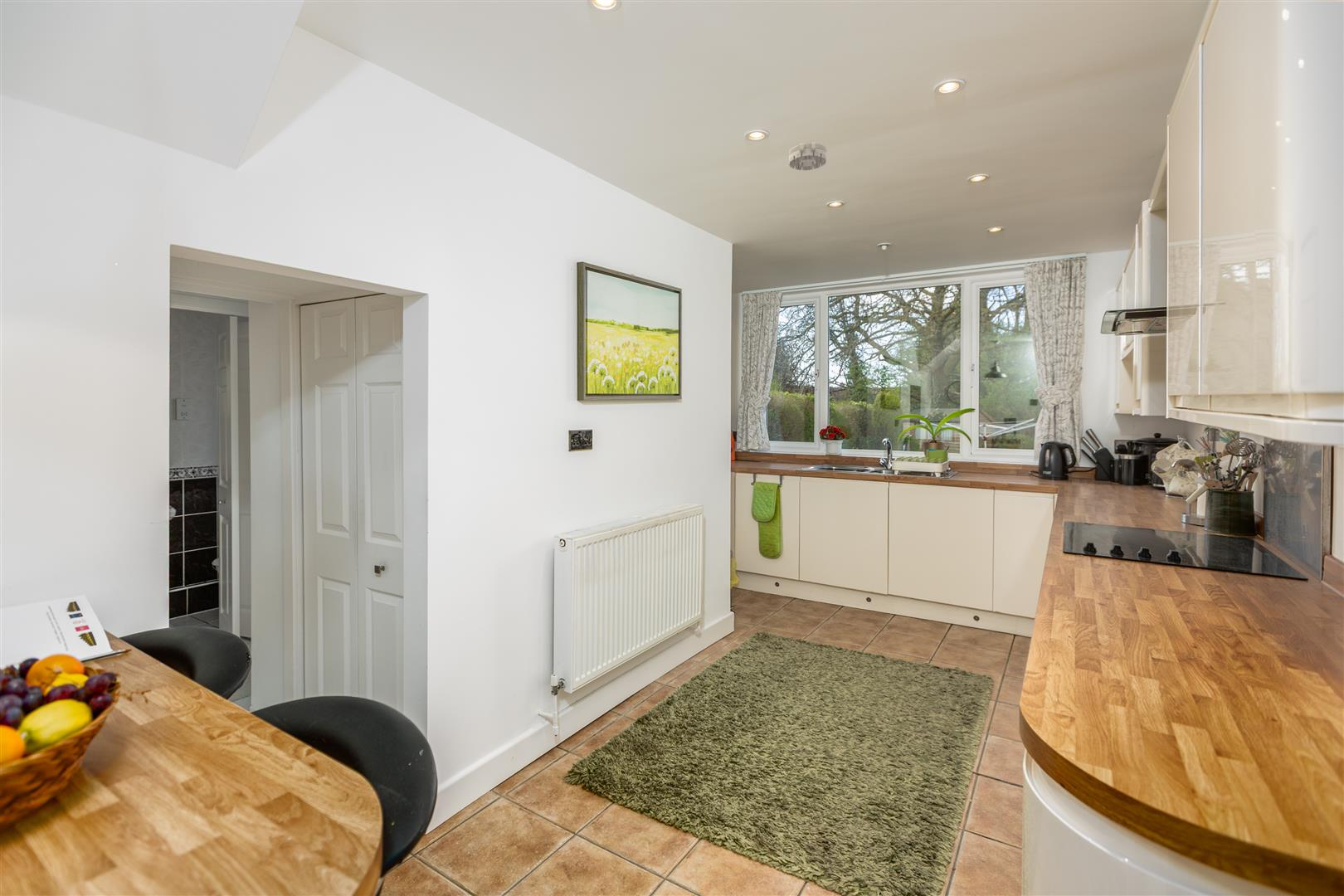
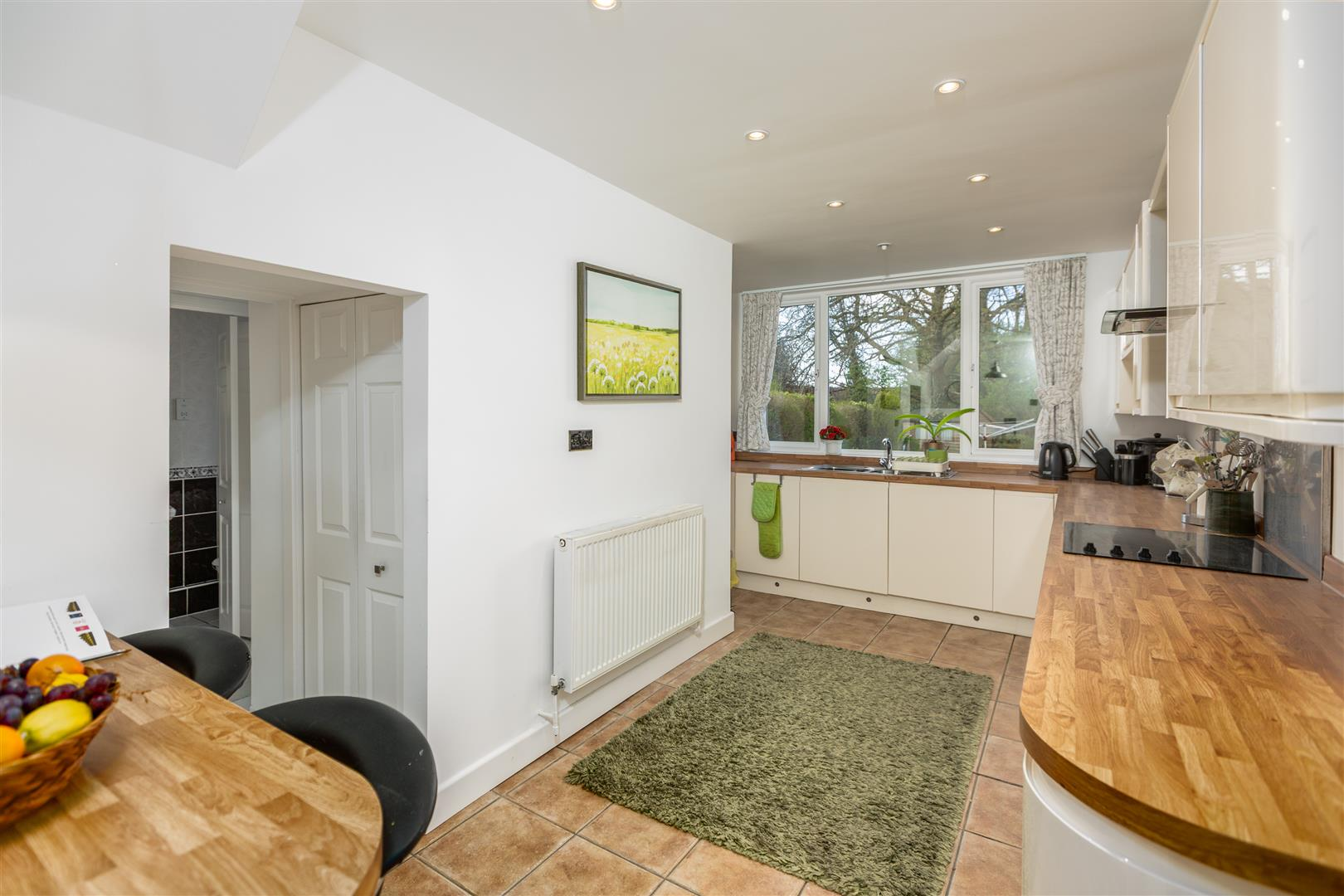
- smoke detector [788,141,827,171]
